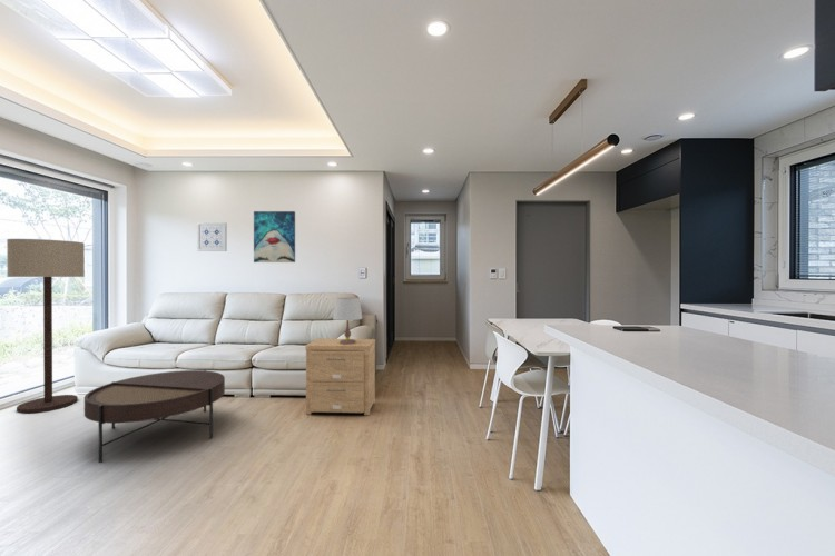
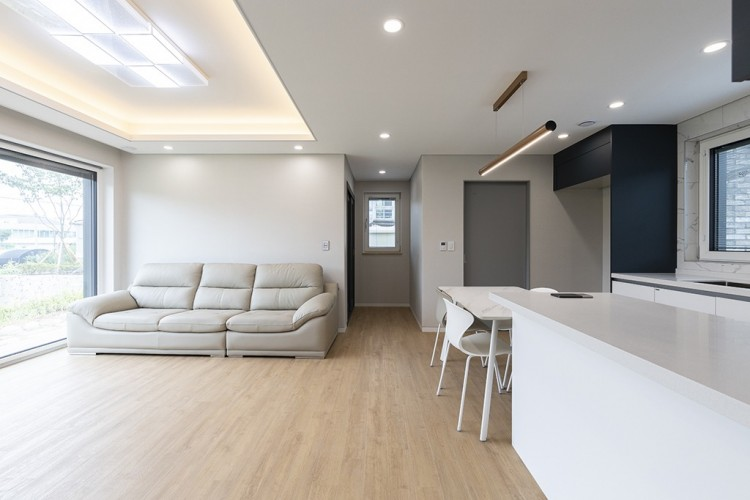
- side table [304,338,376,416]
- wall art [196,221,228,252]
- floor lamp [6,238,86,414]
- coffee table [84,369,226,464]
- wall art [253,210,296,264]
- table lamp [332,297,363,345]
